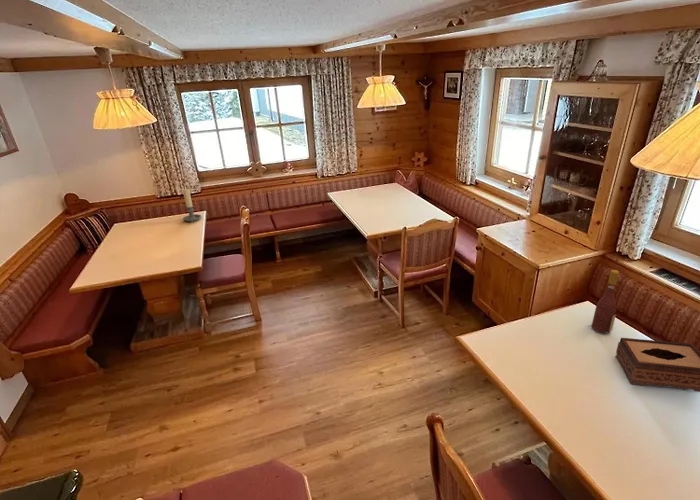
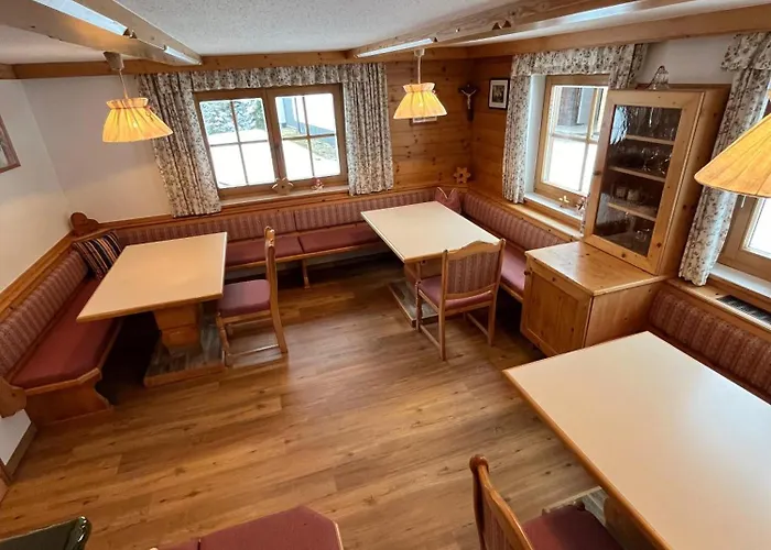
- candle holder [182,188,202,224]
- wine bottle [591,269,620,334]
- tissue box [615,337,700,393]
